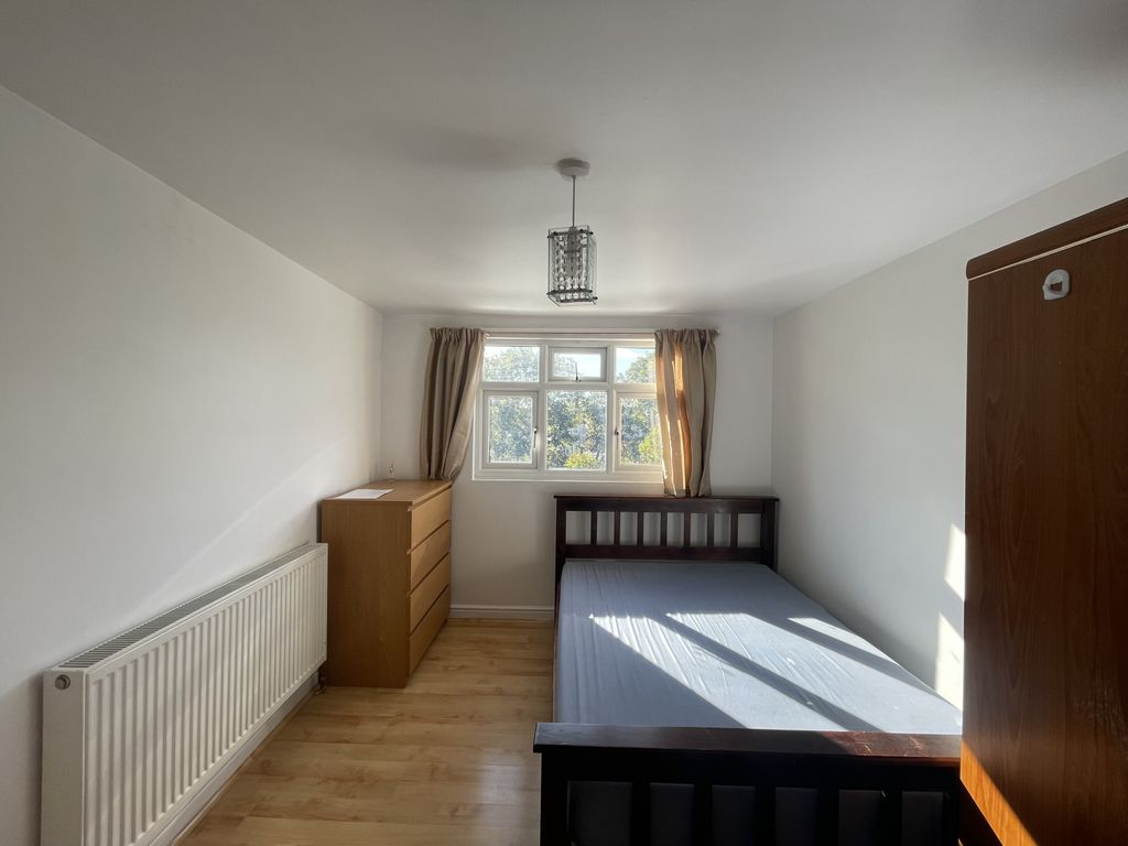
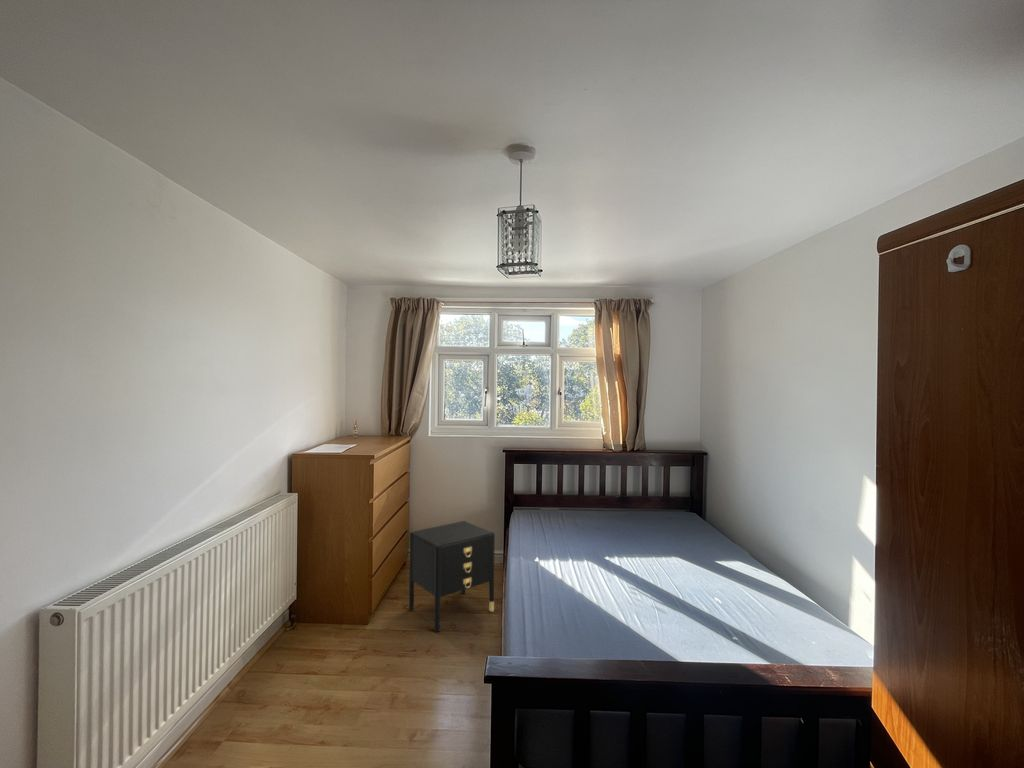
+ nightstand [408,520,496,633]
